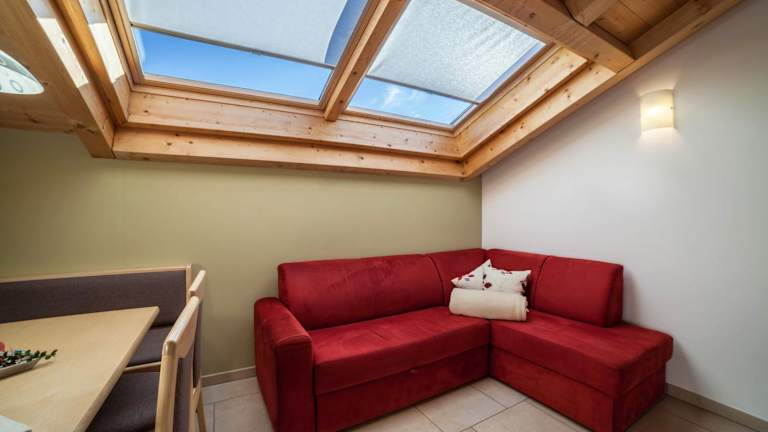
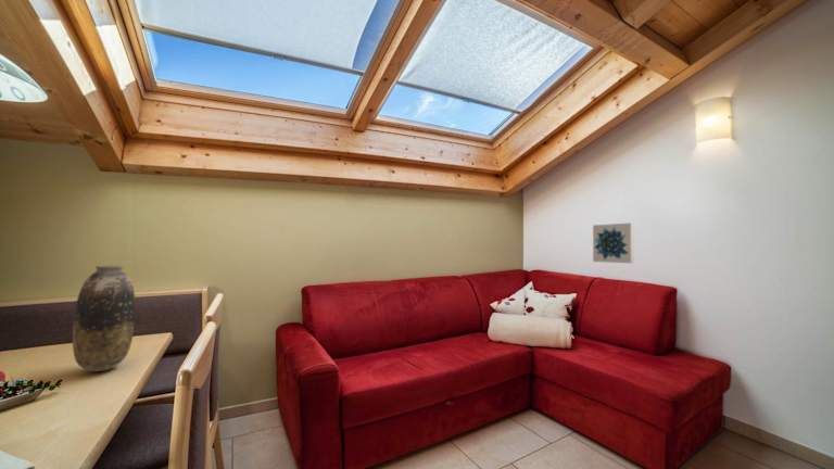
+ wall art [592,221,635,265]
+ vase [72,265,137,372]
